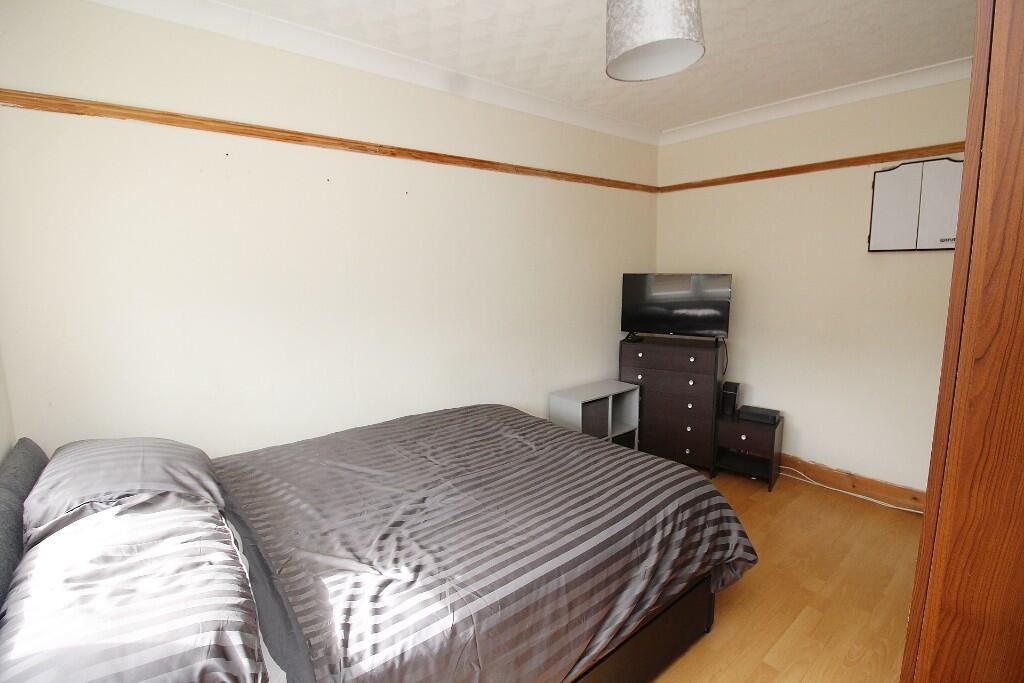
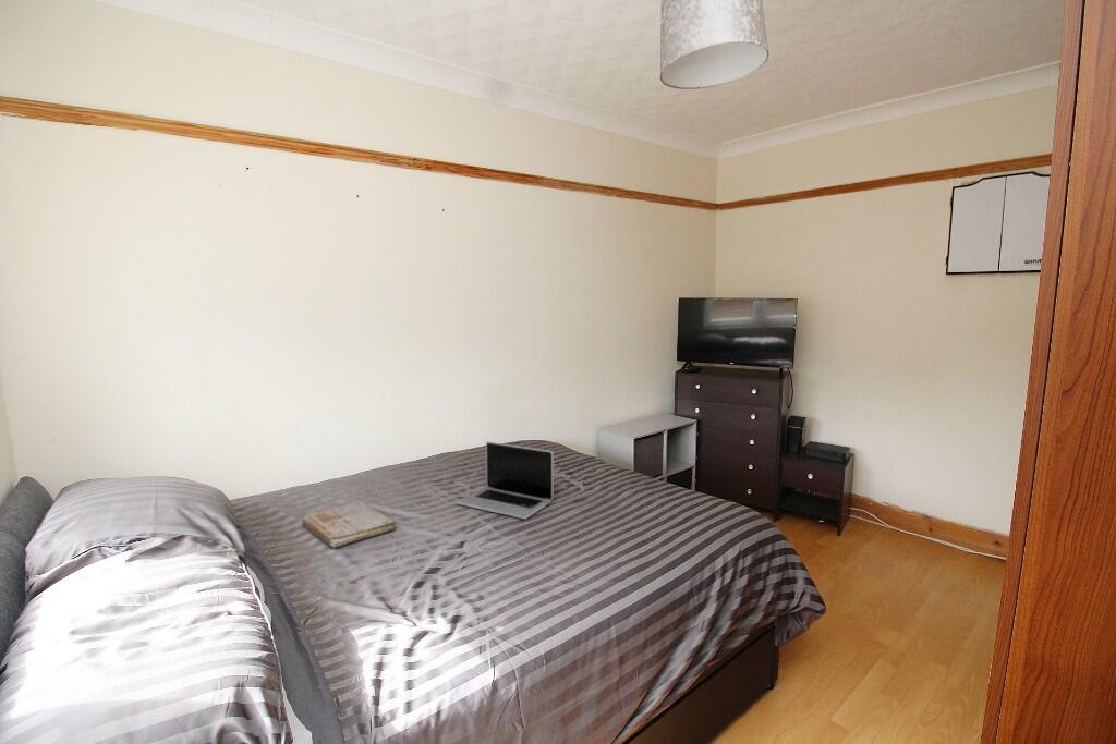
+ book [301,500,397,549]
+ laptop [456,440,555,520]
